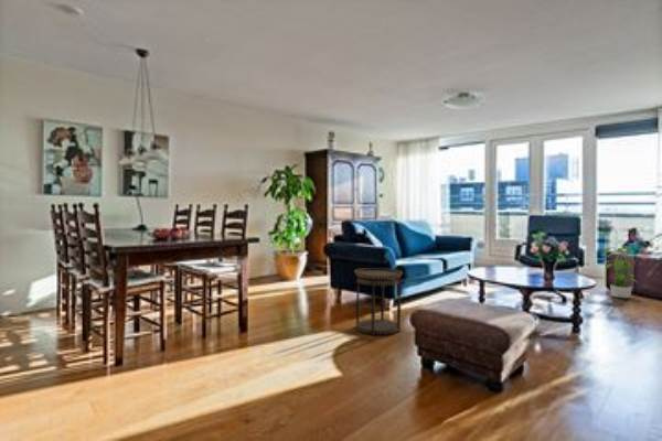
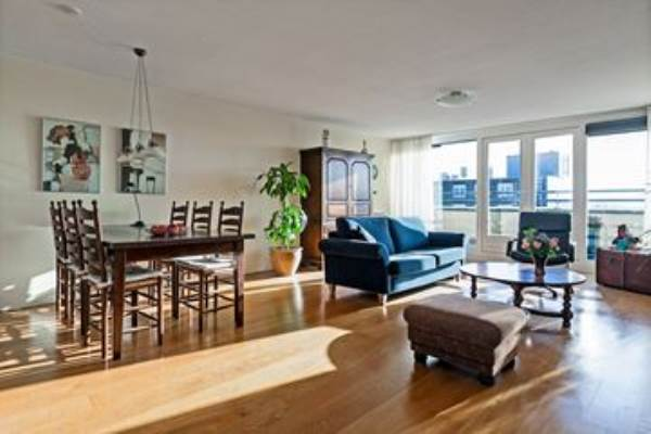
- potted plant [601,245,641,299]
- side table [353,267,404,336]
